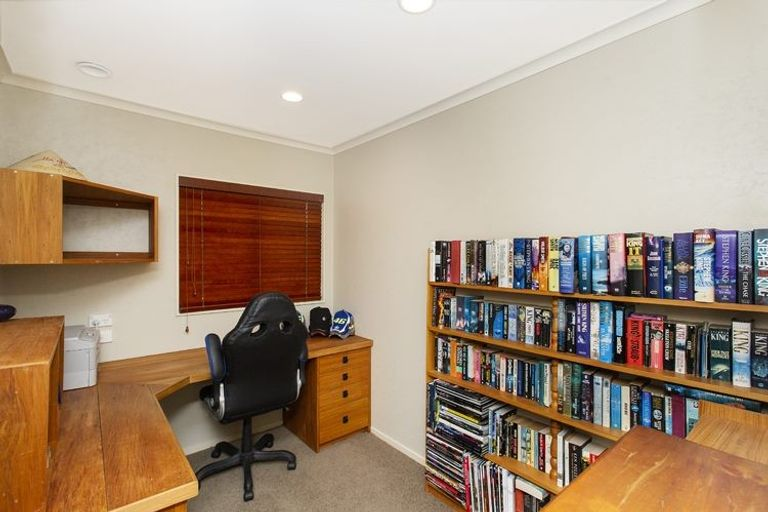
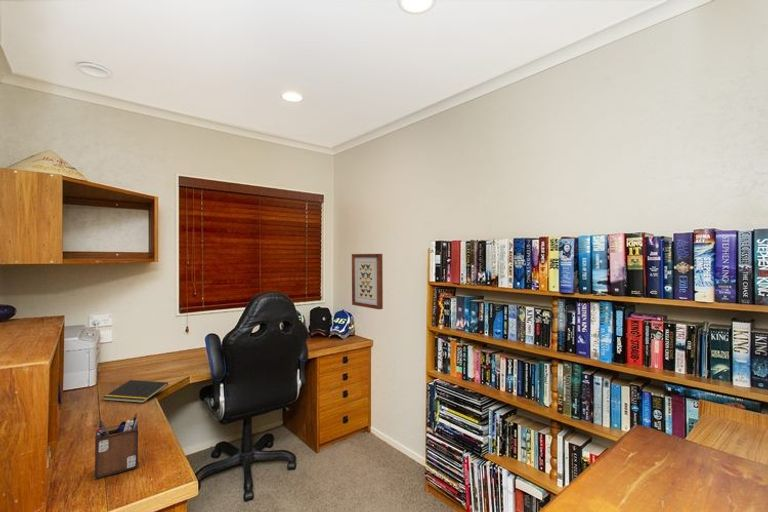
+ desk organizer [94,413,139,480]
+ wall art [351,253,384,310]
+ notepad [101,379,169,404]
